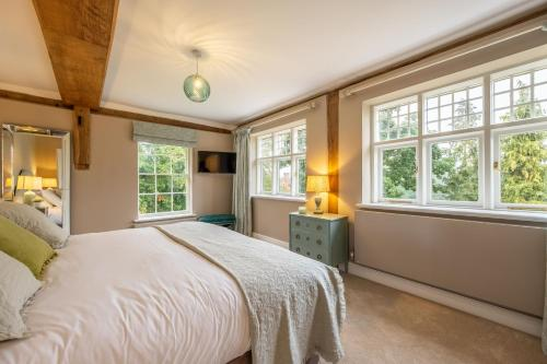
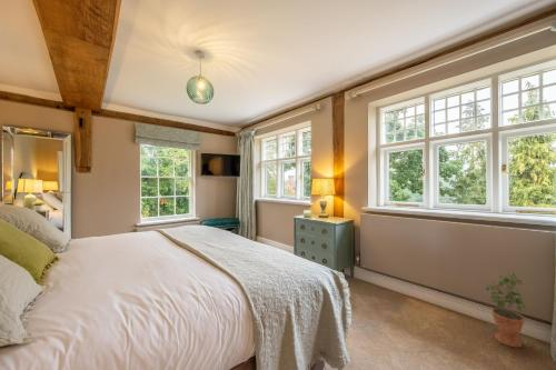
+ potted plant [485,269,527,349]
